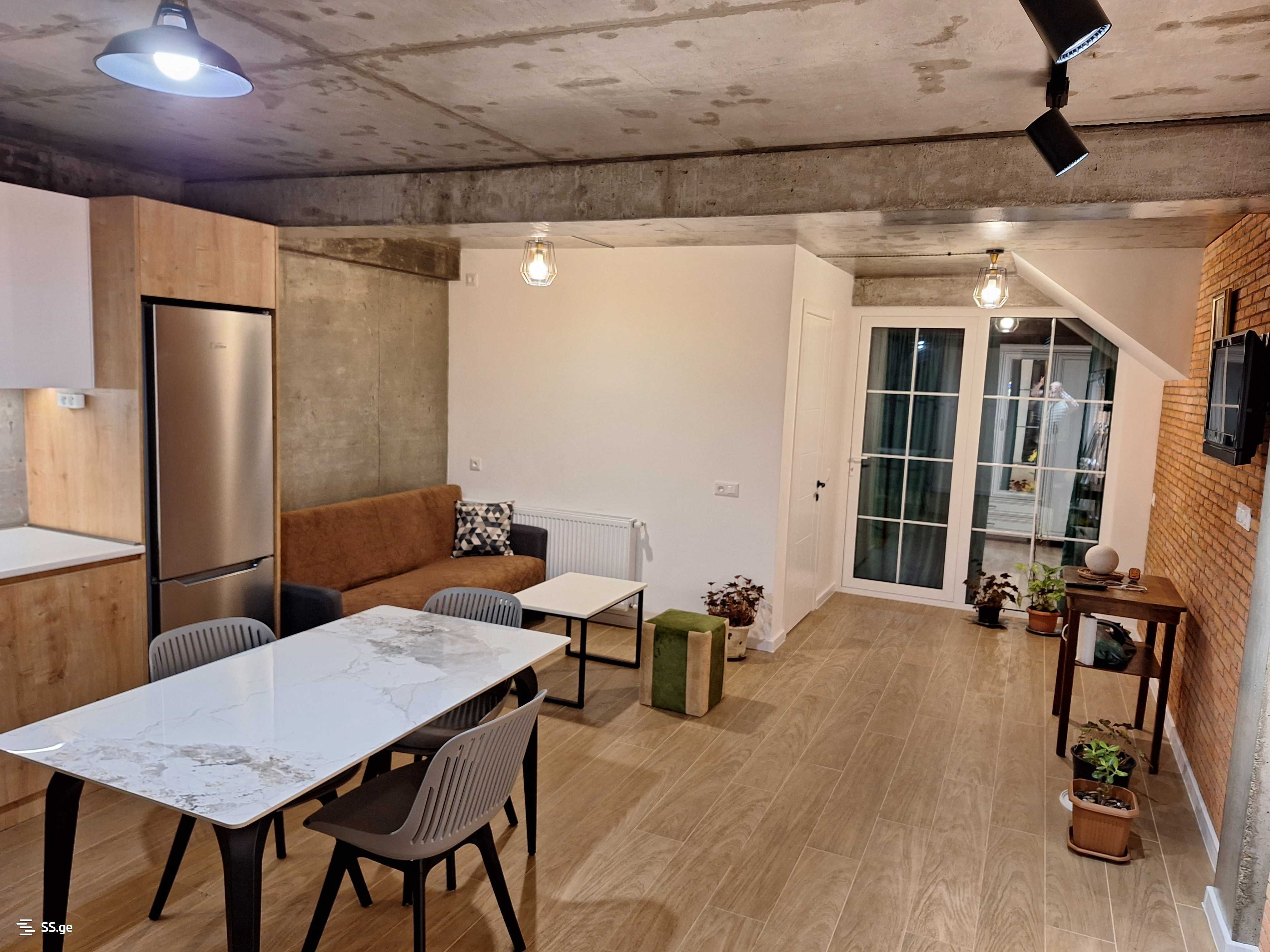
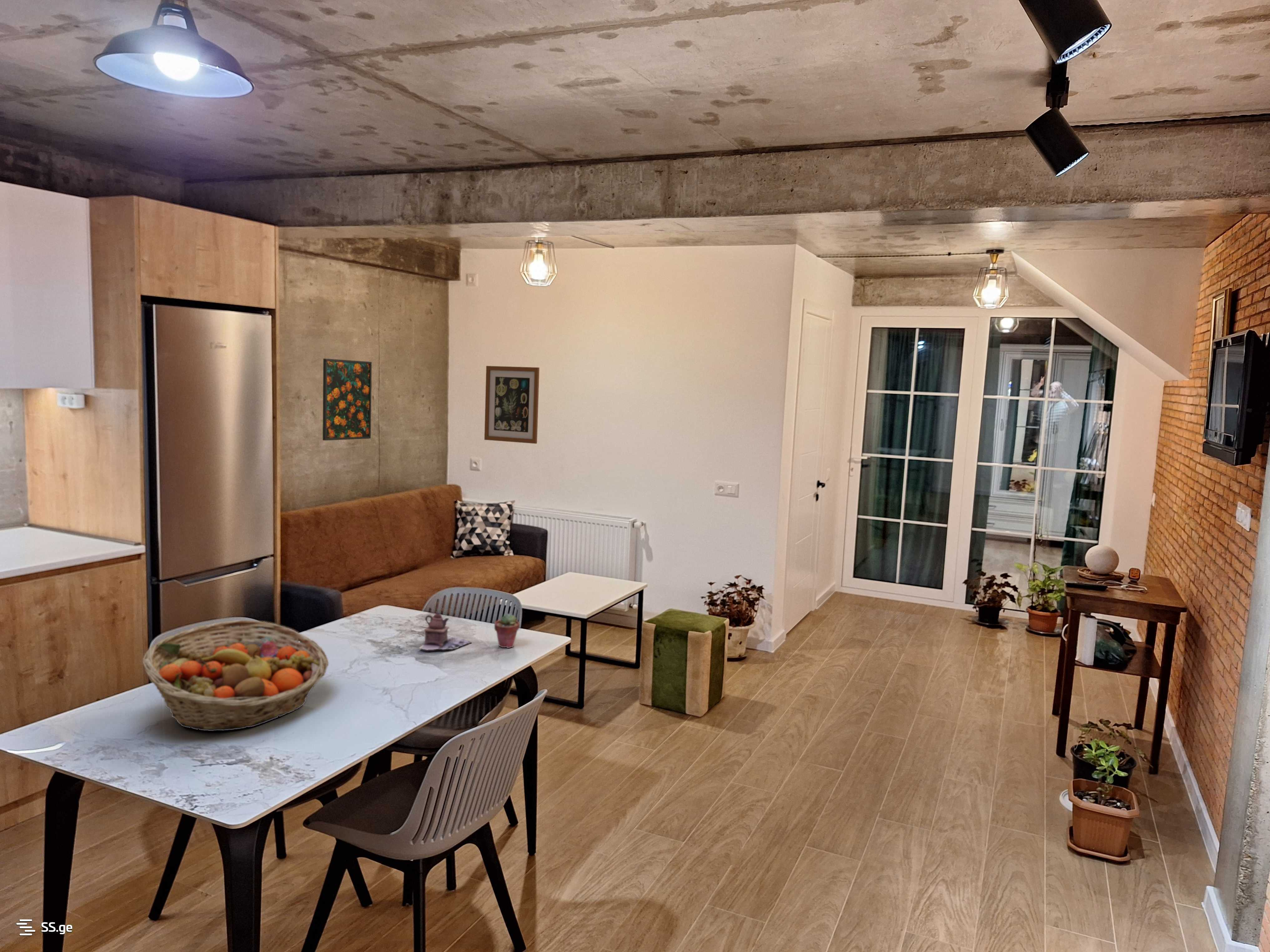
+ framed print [322,358,372,441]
+ wall art [484,366,540,444]
+ potted succulent [494,613,520,648]
+ fruit basket [142,620,329,731]
+ teapot [418,613,472,650]
